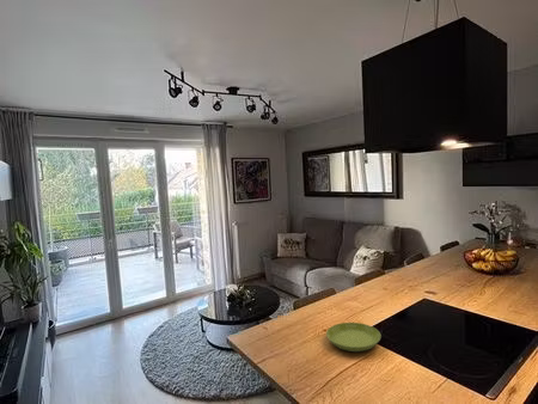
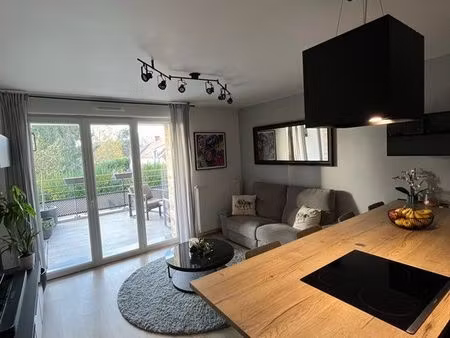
- saucer [325,322,383,353]
